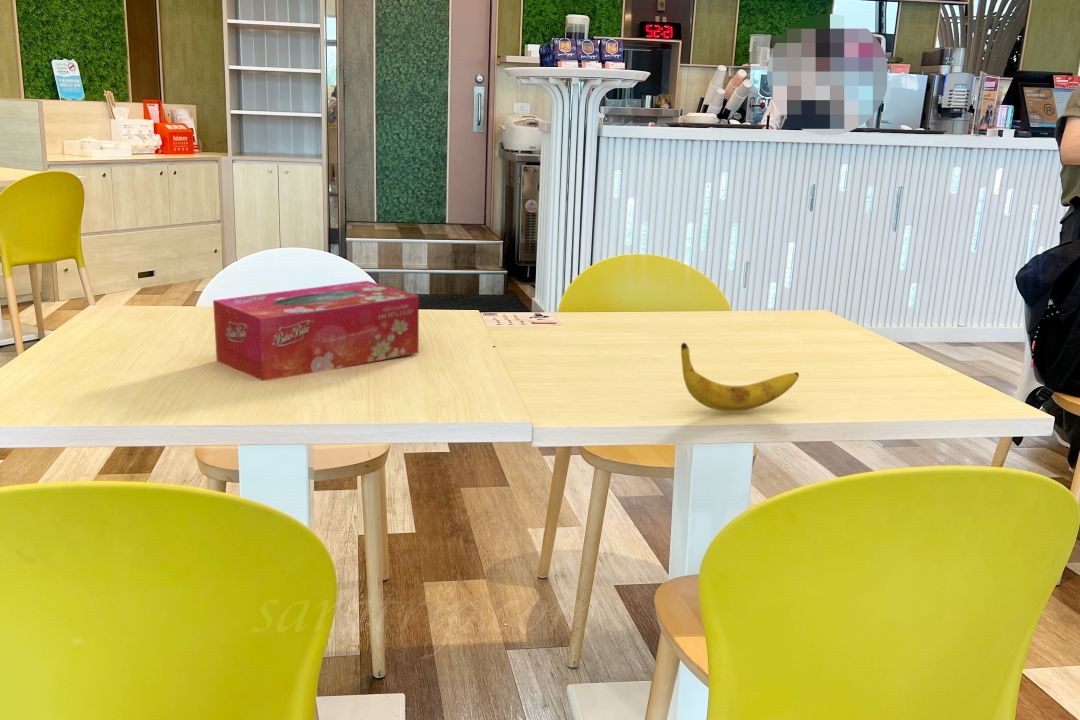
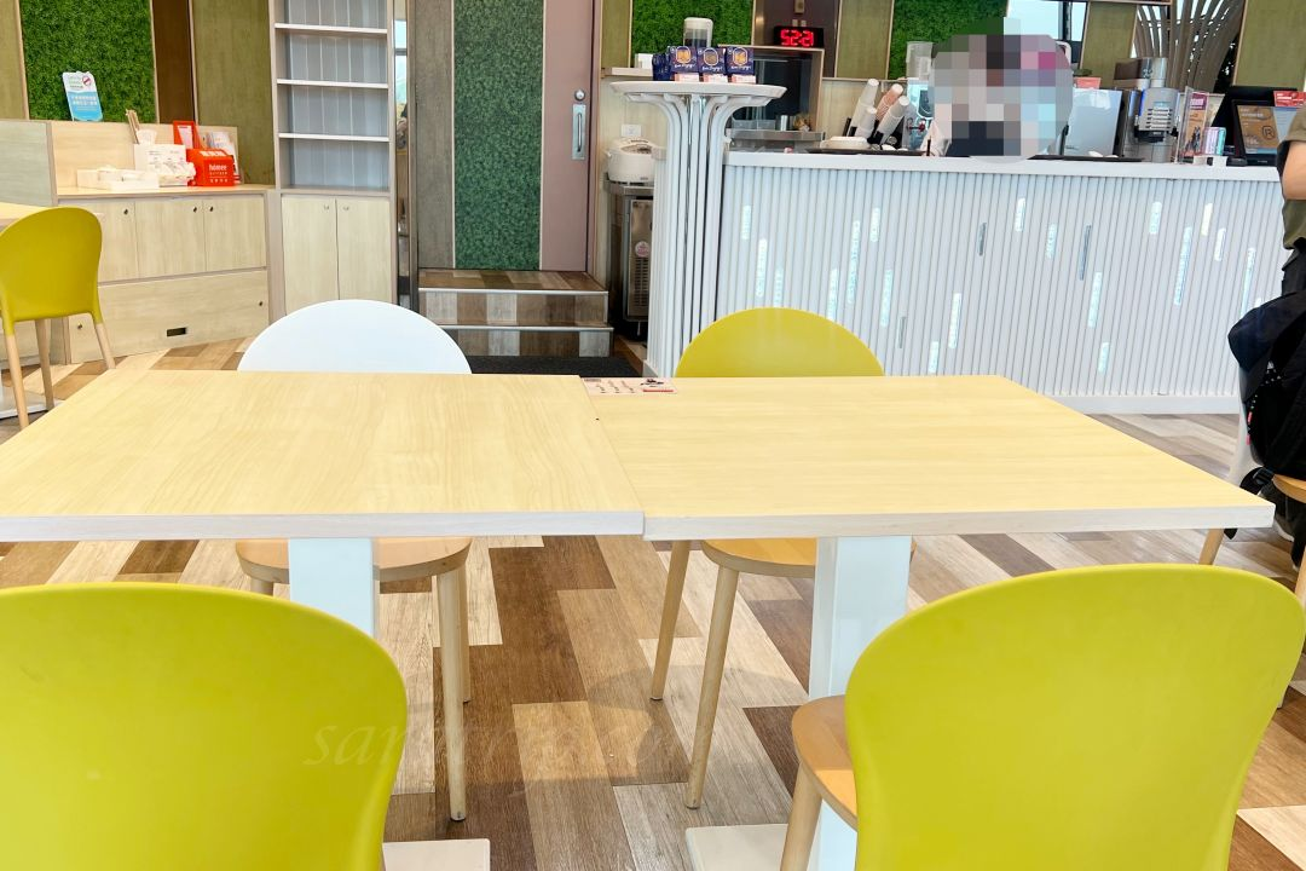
- banana [680,342,800,413]
- tissue box [212,280,420,382]
